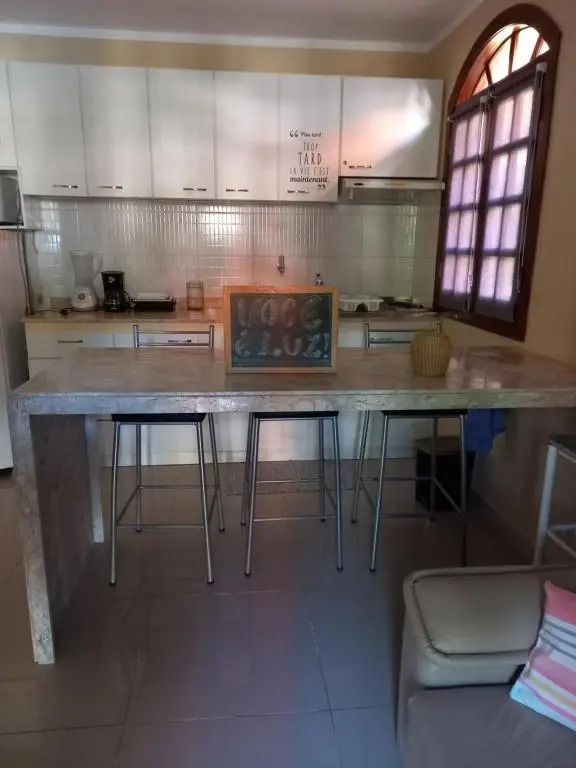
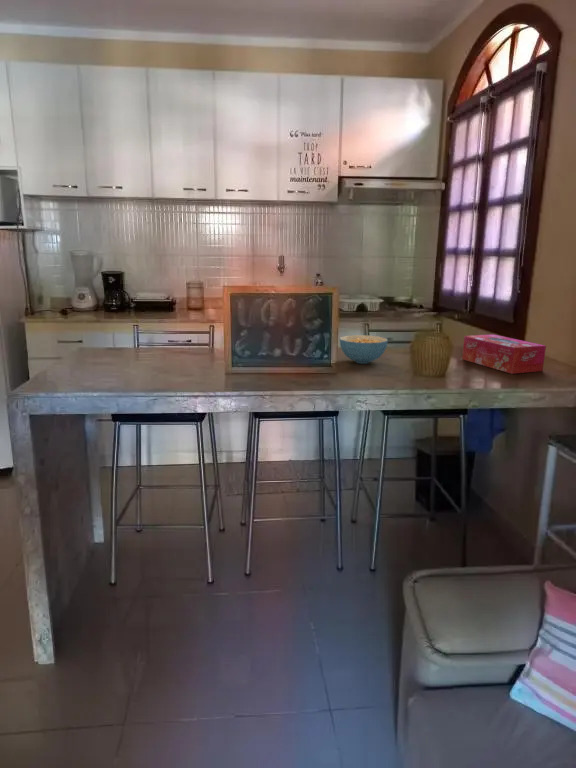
+ tissue box [461,334,547,375]
+ cereal bowl [339,334,389,365]
